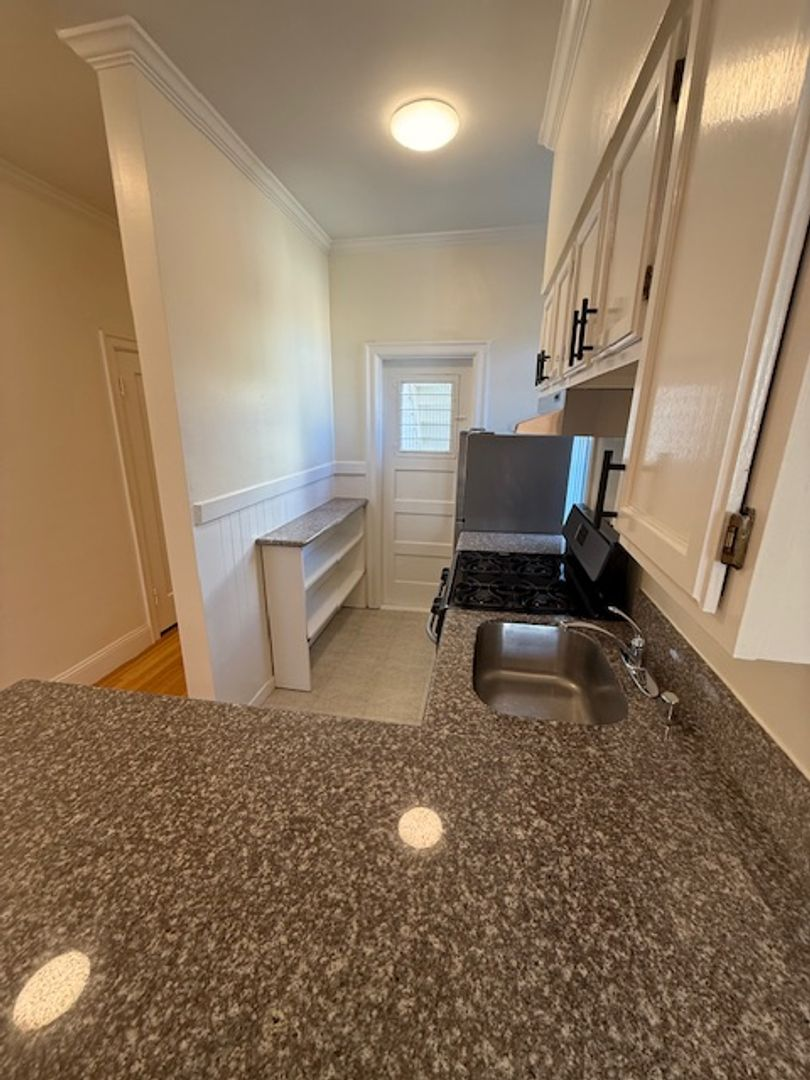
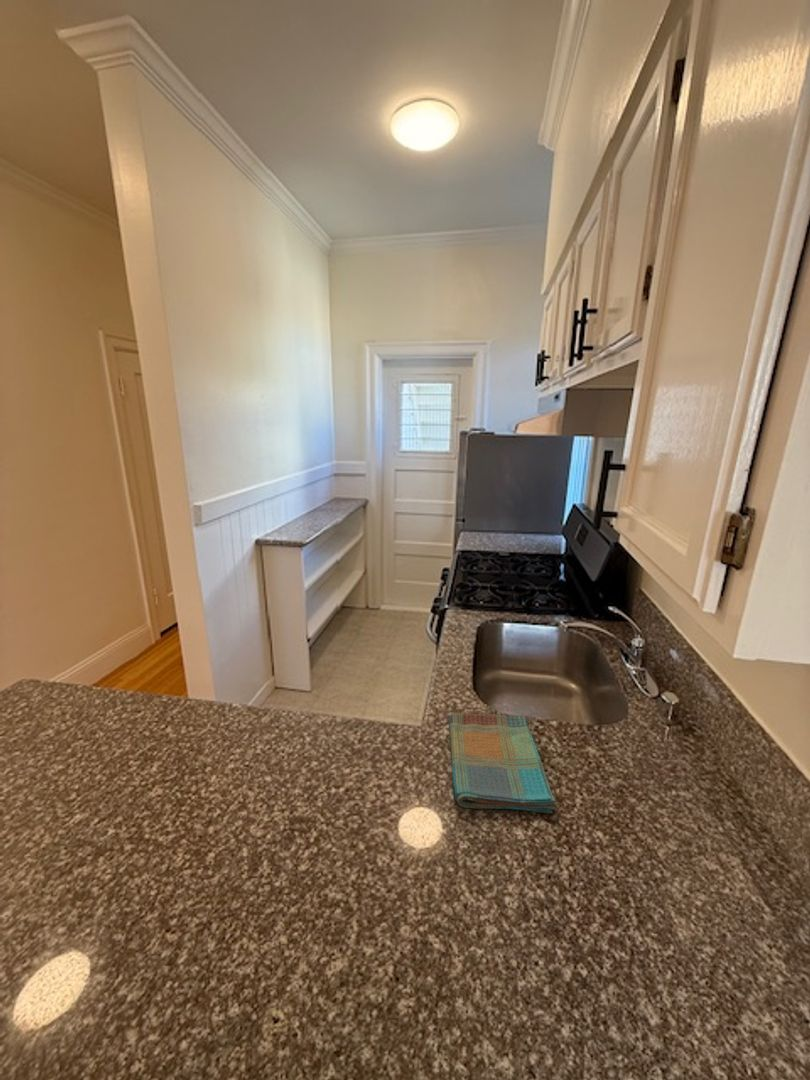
+ dish towel [448,712,557,814]
